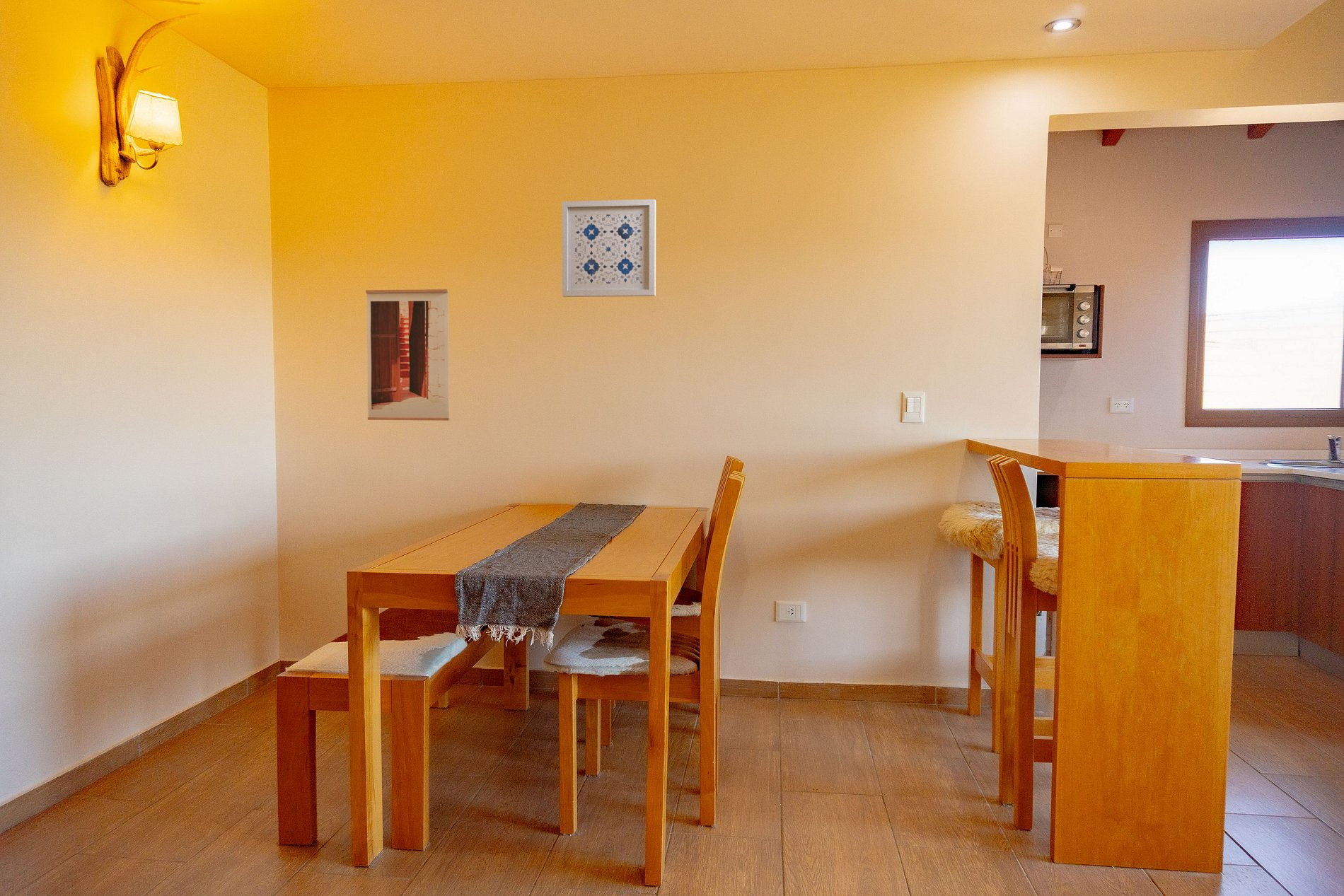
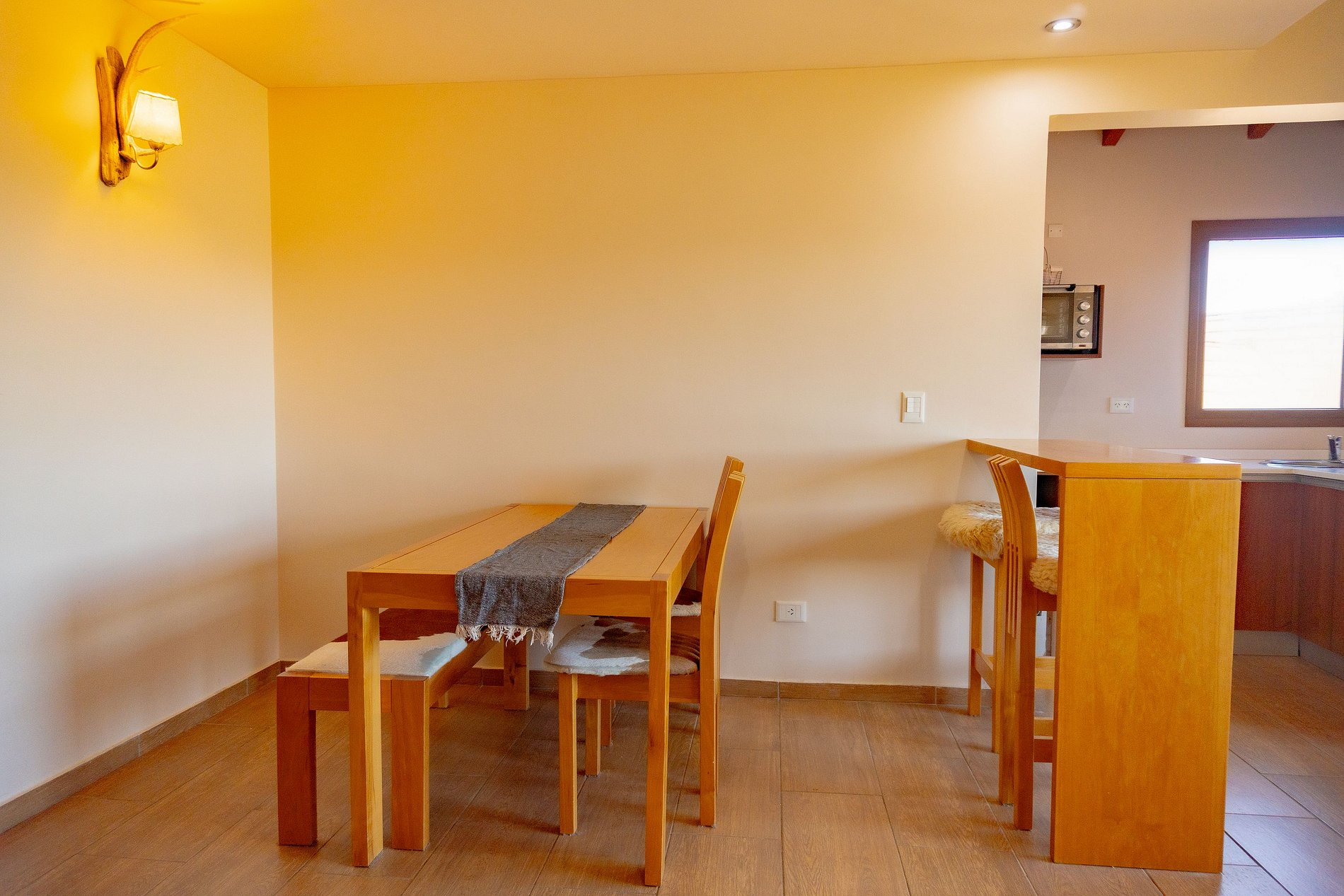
- wall art [561,199,656,298]
- wall art [365,289,451,421]
